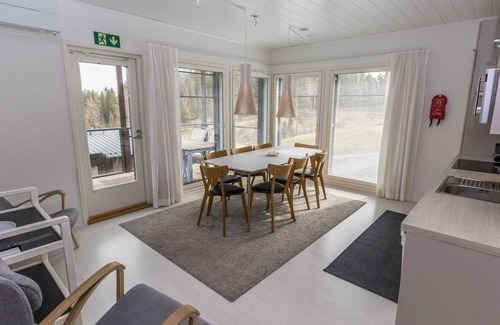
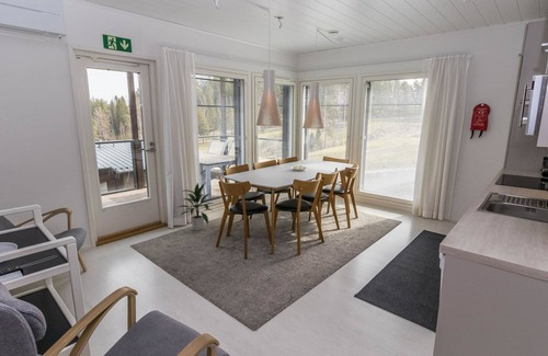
+ indoor plant [175,181,215,231]
